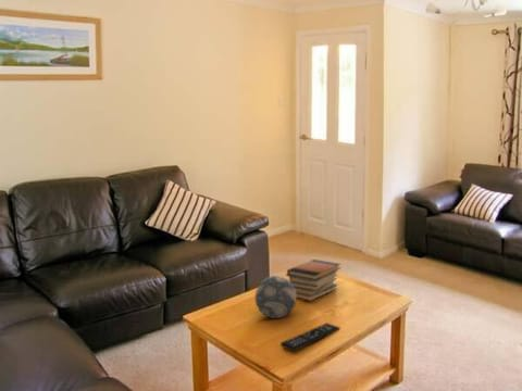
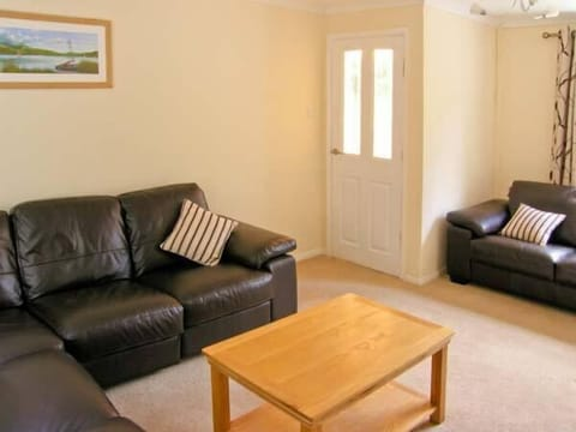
- decorative ball [253,275,298,319]
- book stack [285,258,341,302]
- remote control [279,321,340,352]
